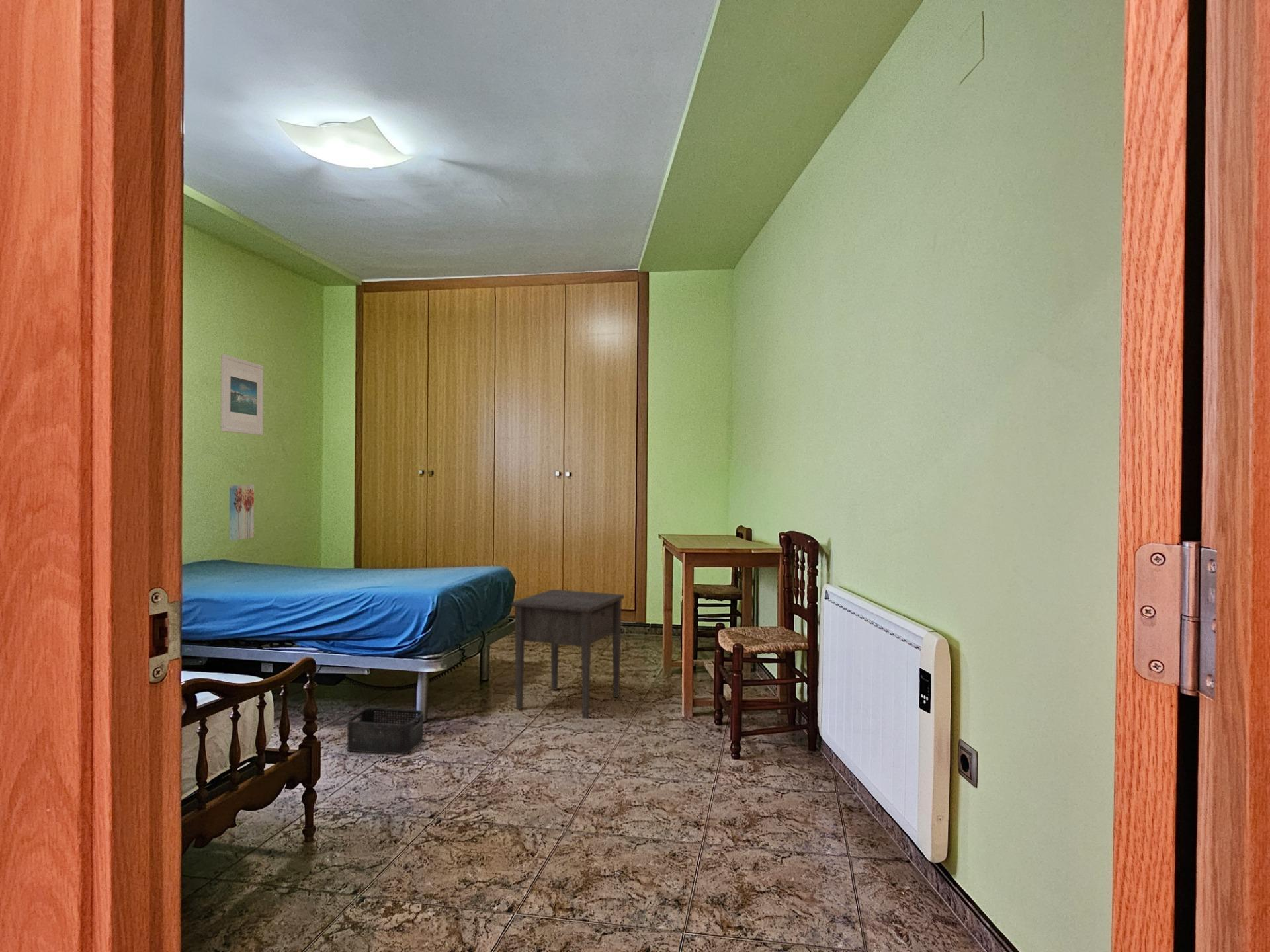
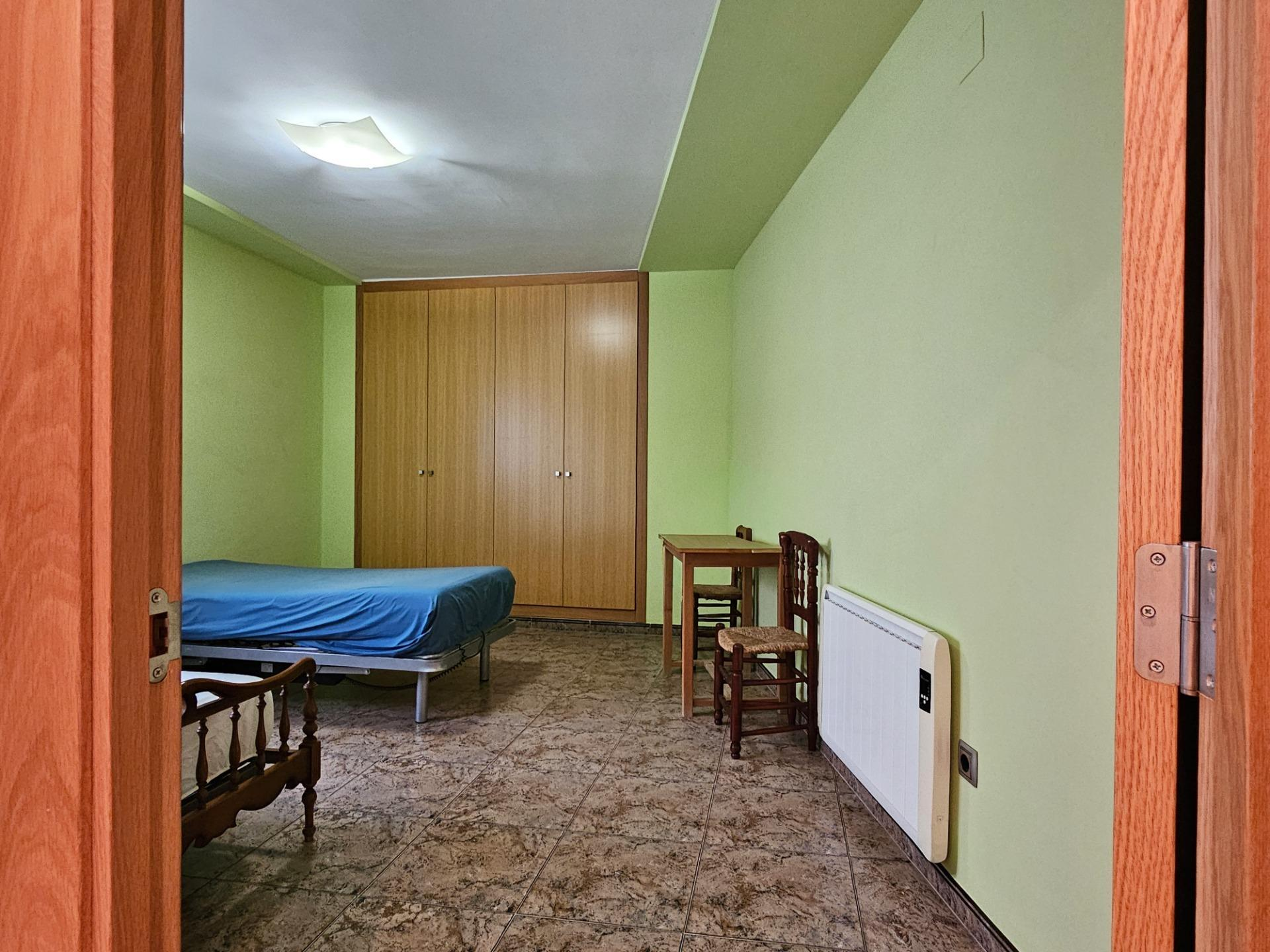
- storage bin [347,707,424,755]
- nightstand [511,589,625,719]
- wall art [229,484,255,541]
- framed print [220,354,264,436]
